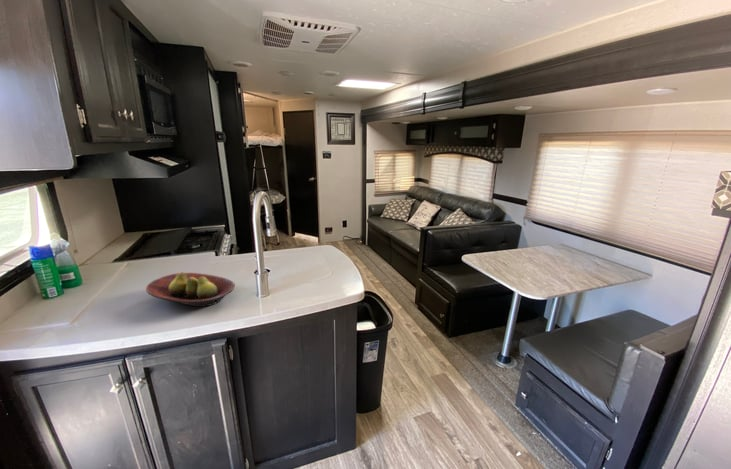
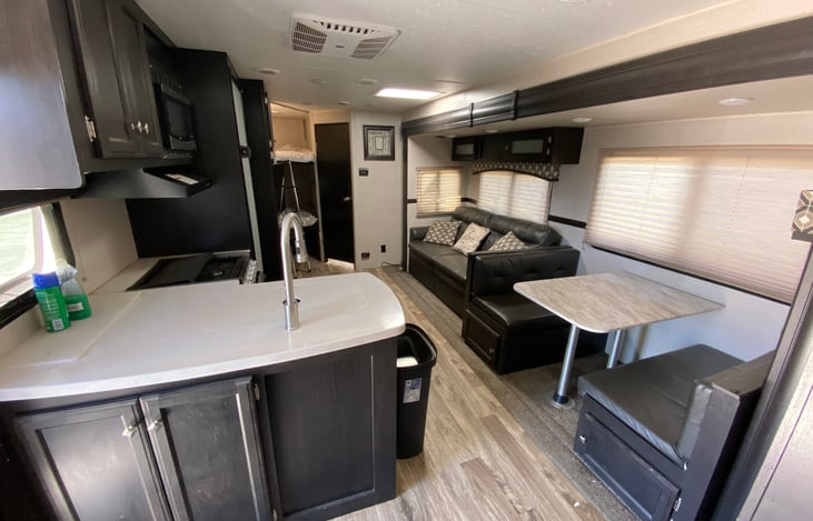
- fruit bowl [145,271,236,308]
